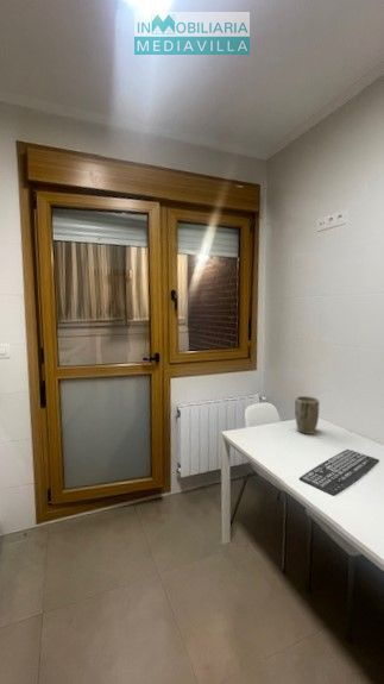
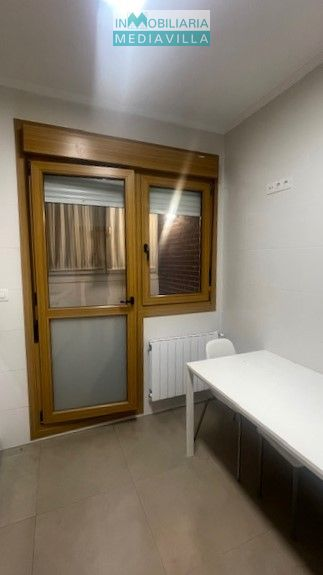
- keyboard [298,448,380,496]
- plant pot [294,395,320,435]
